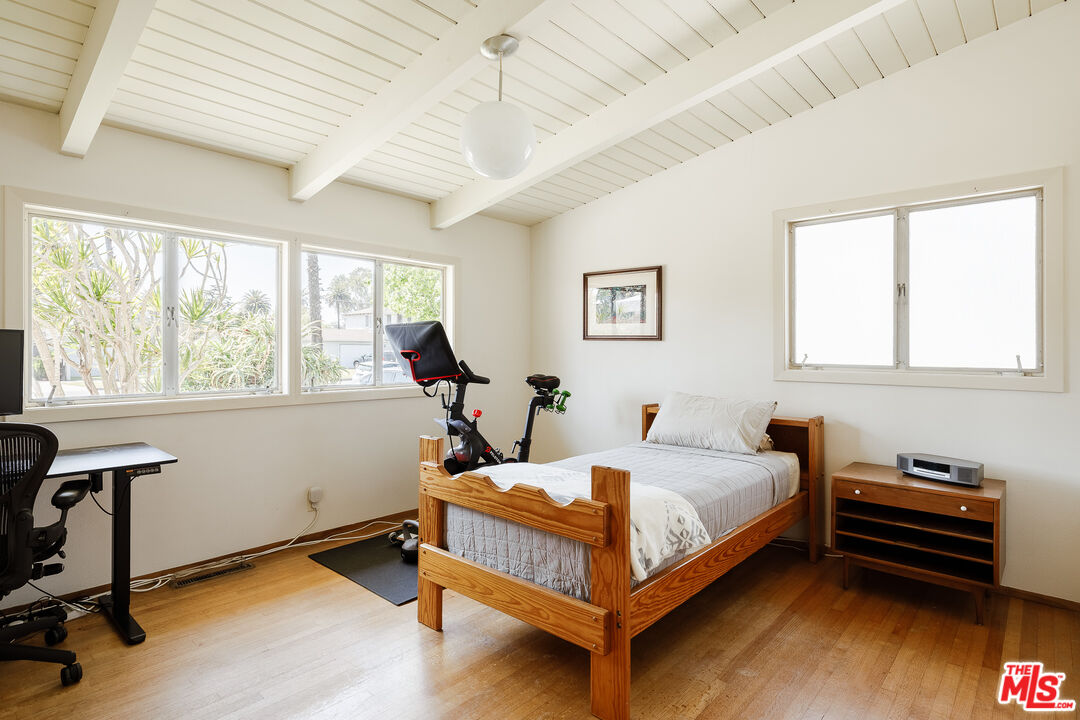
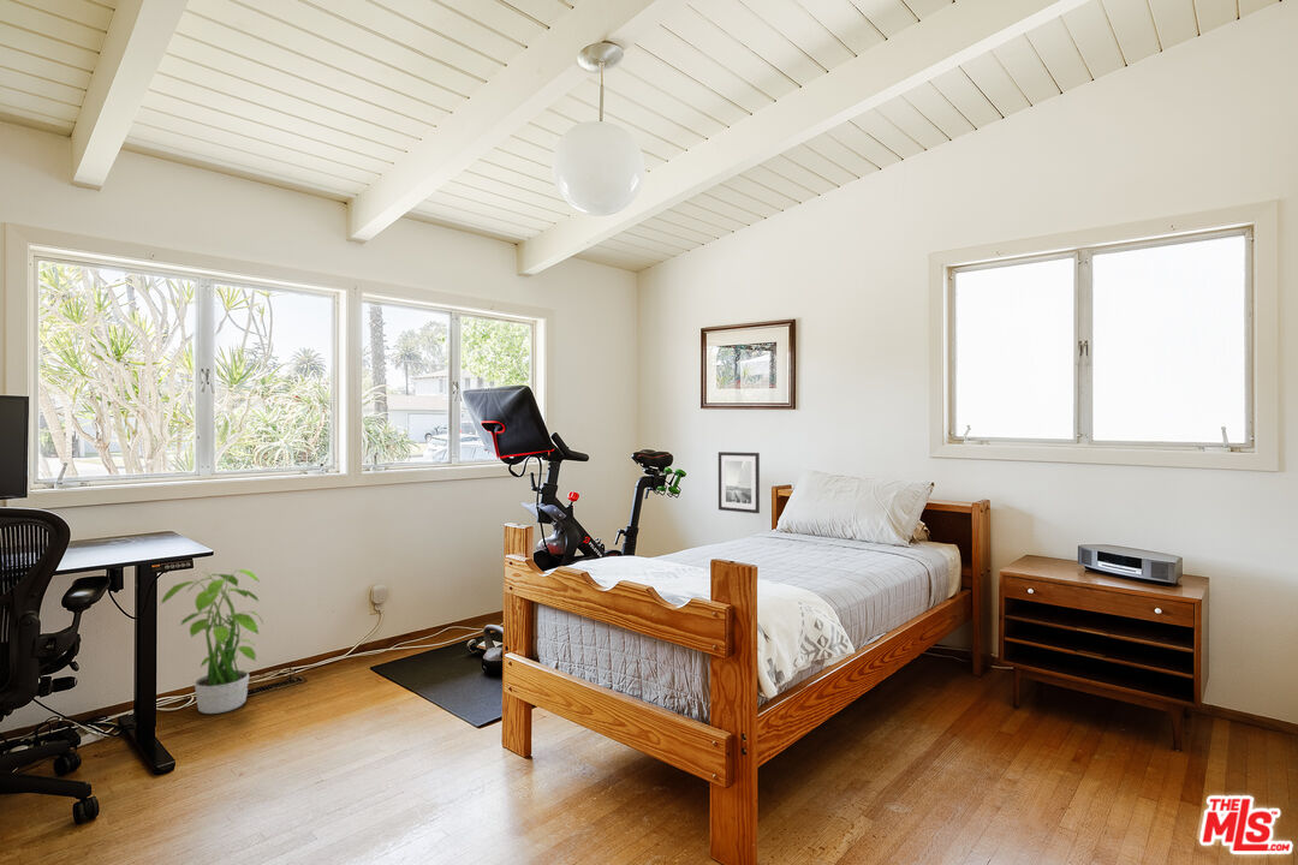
+ potted plant [157,568,264,715]
+ wall art [718,451,761,514]
